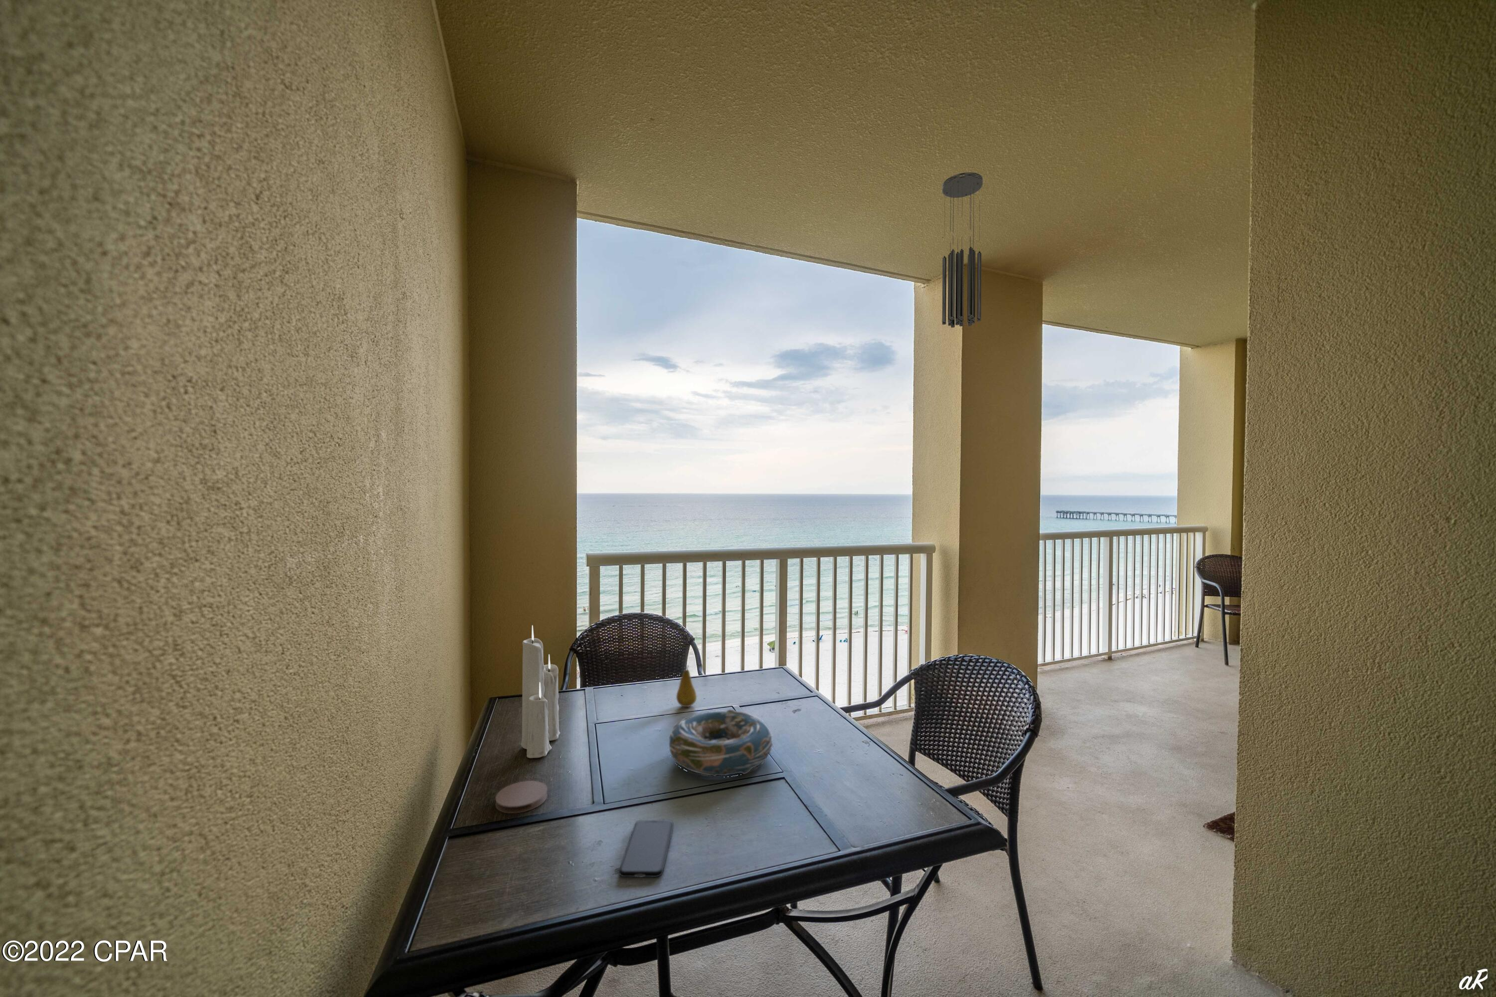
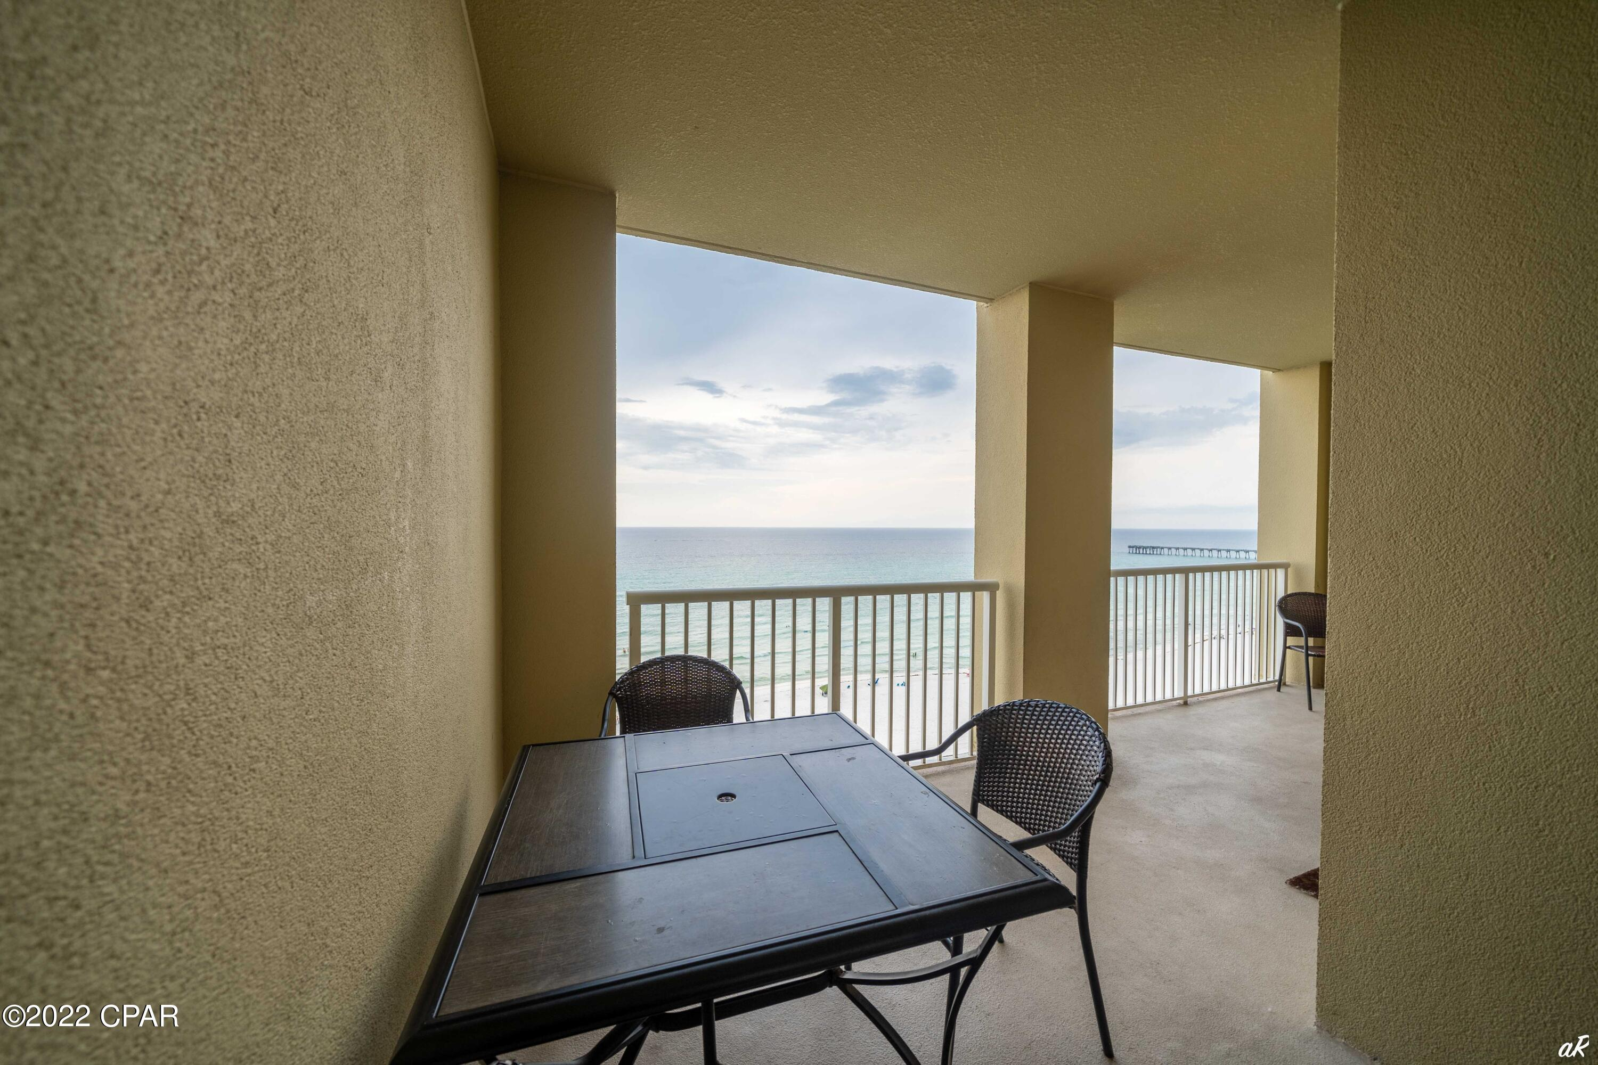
- decorative bowl [668,709,775,778]
- coaster [494,780,548,815]
- wind chime [942,172,983,328]
- fruit [676,664,697,708]
- smartphone [619,820,673,877]
- candle [520,624,561,759]
